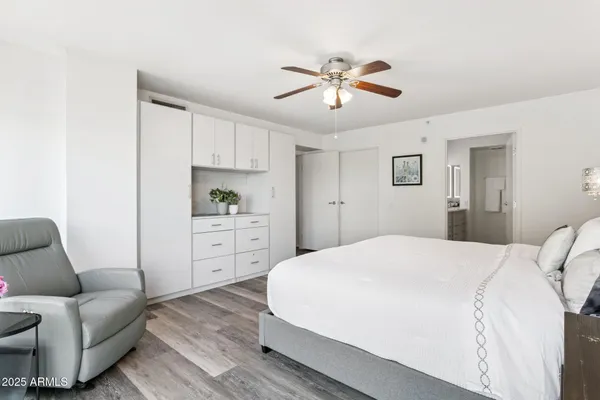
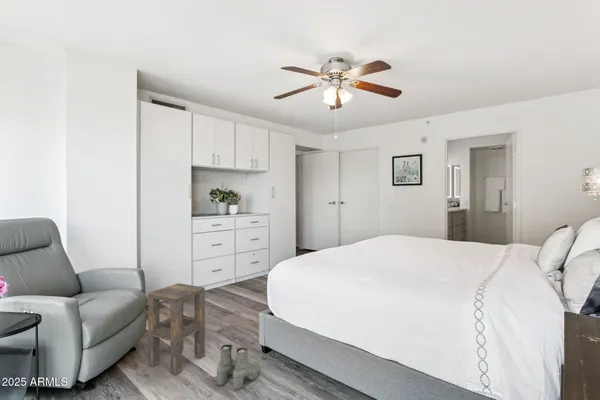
+ side table [147,282,206,376]
+ boots [216,344,261,391]
